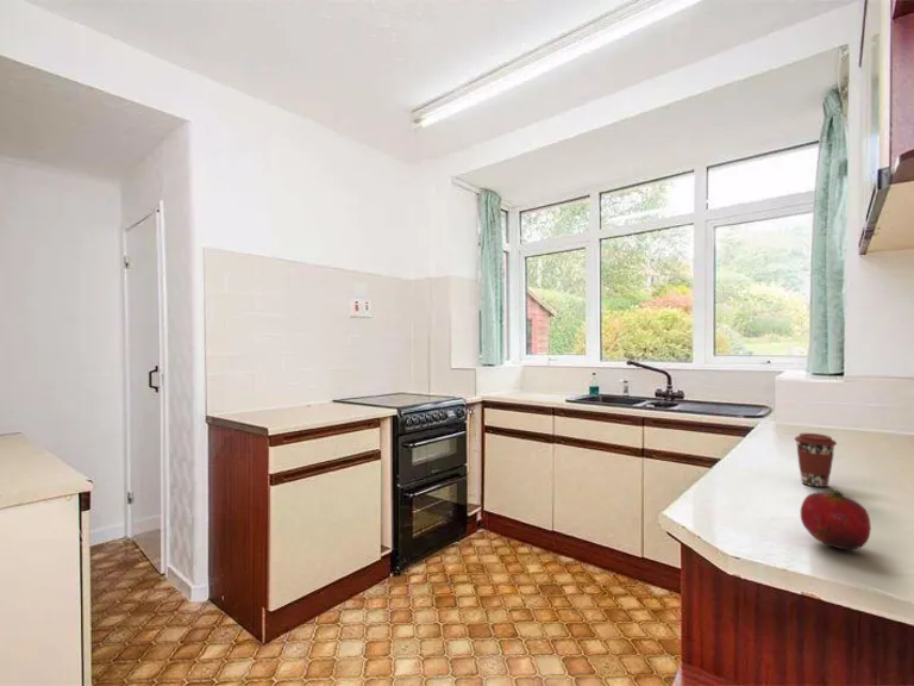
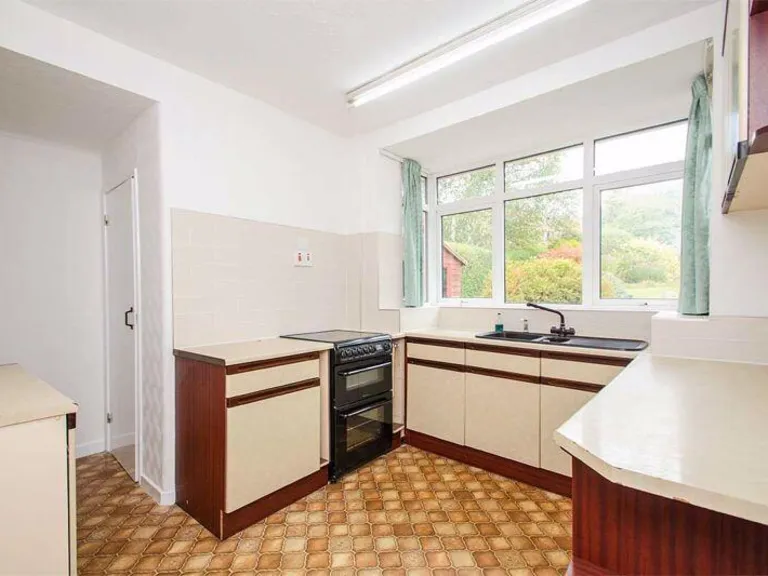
- fruit [800,489,872,550]
- coffee cup [794,432,838,488]
